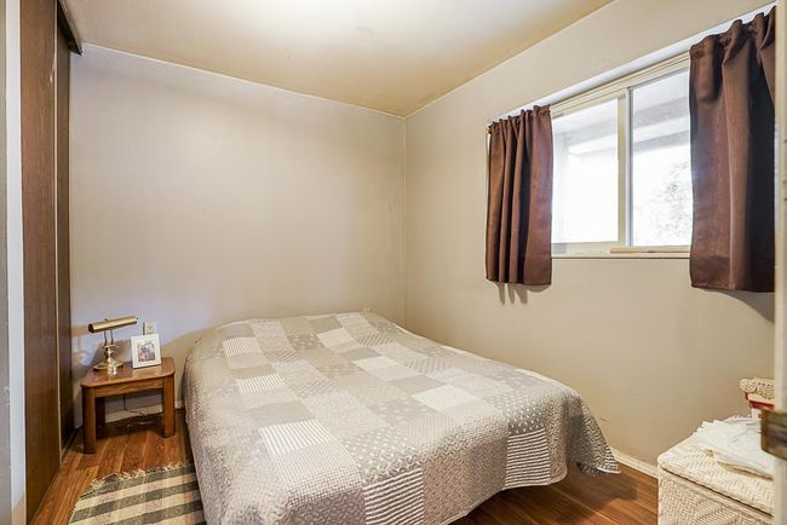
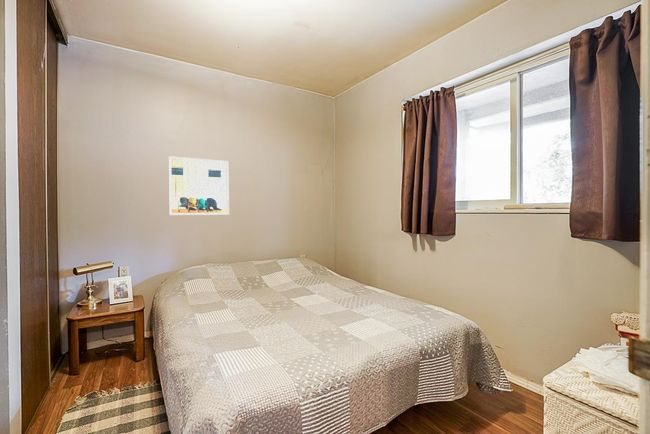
+ wall art [167,155,230,216]
